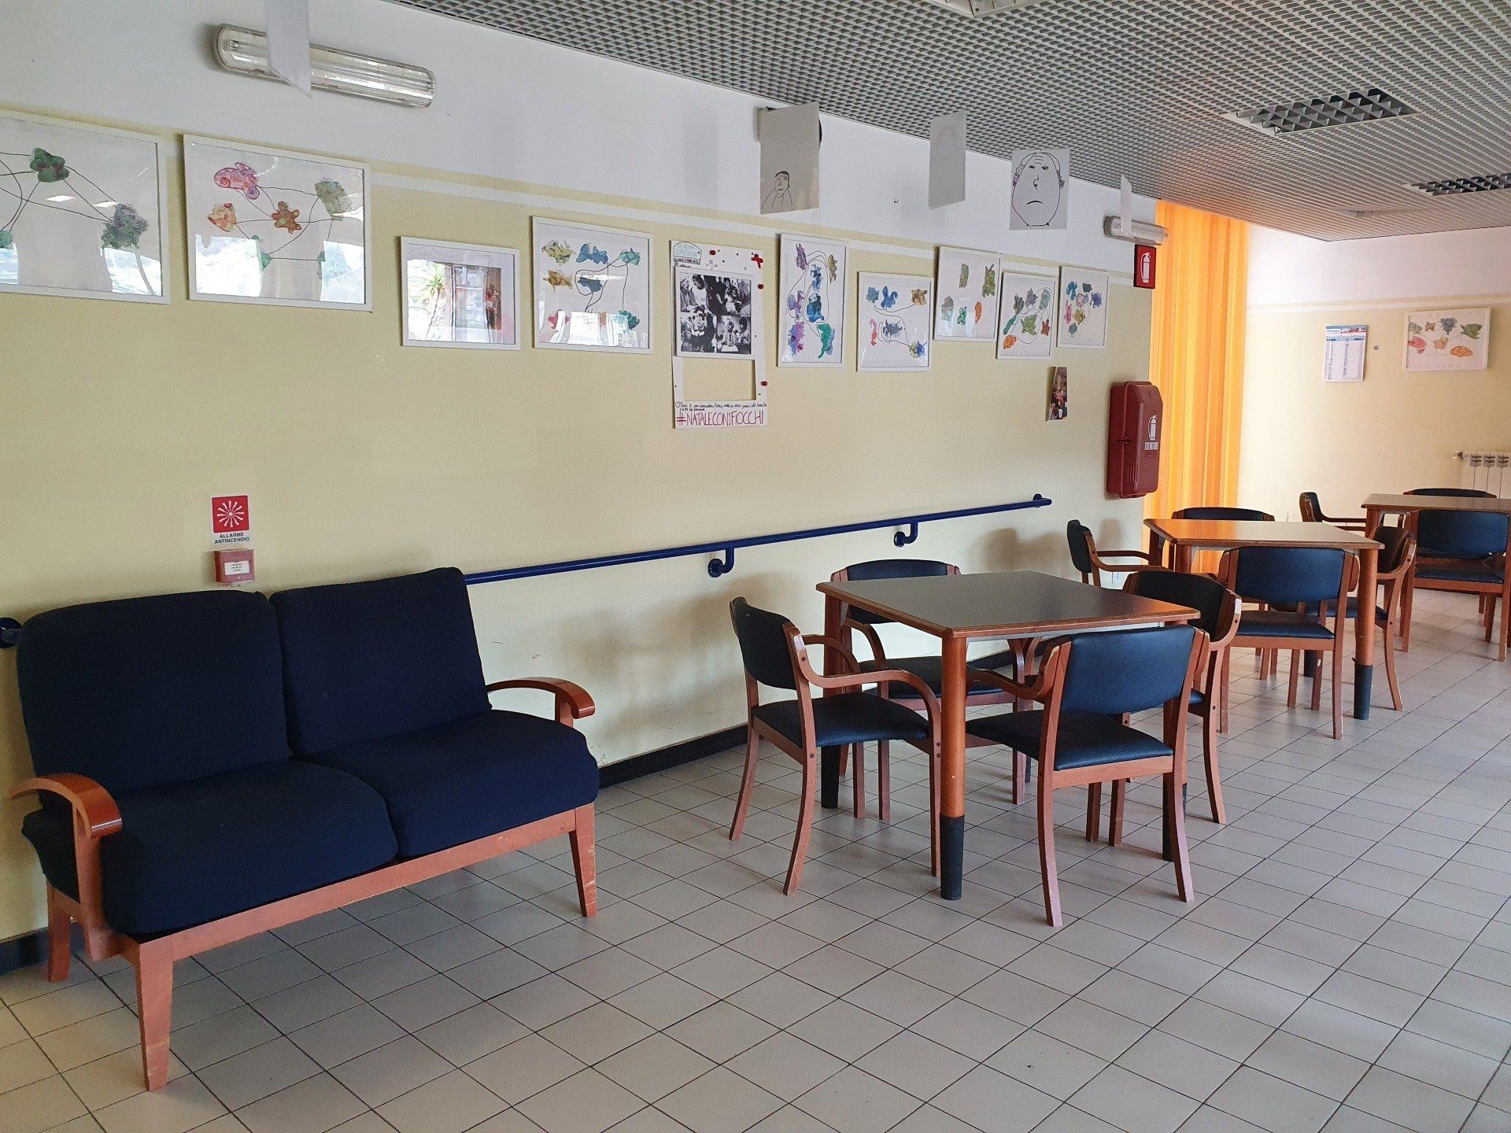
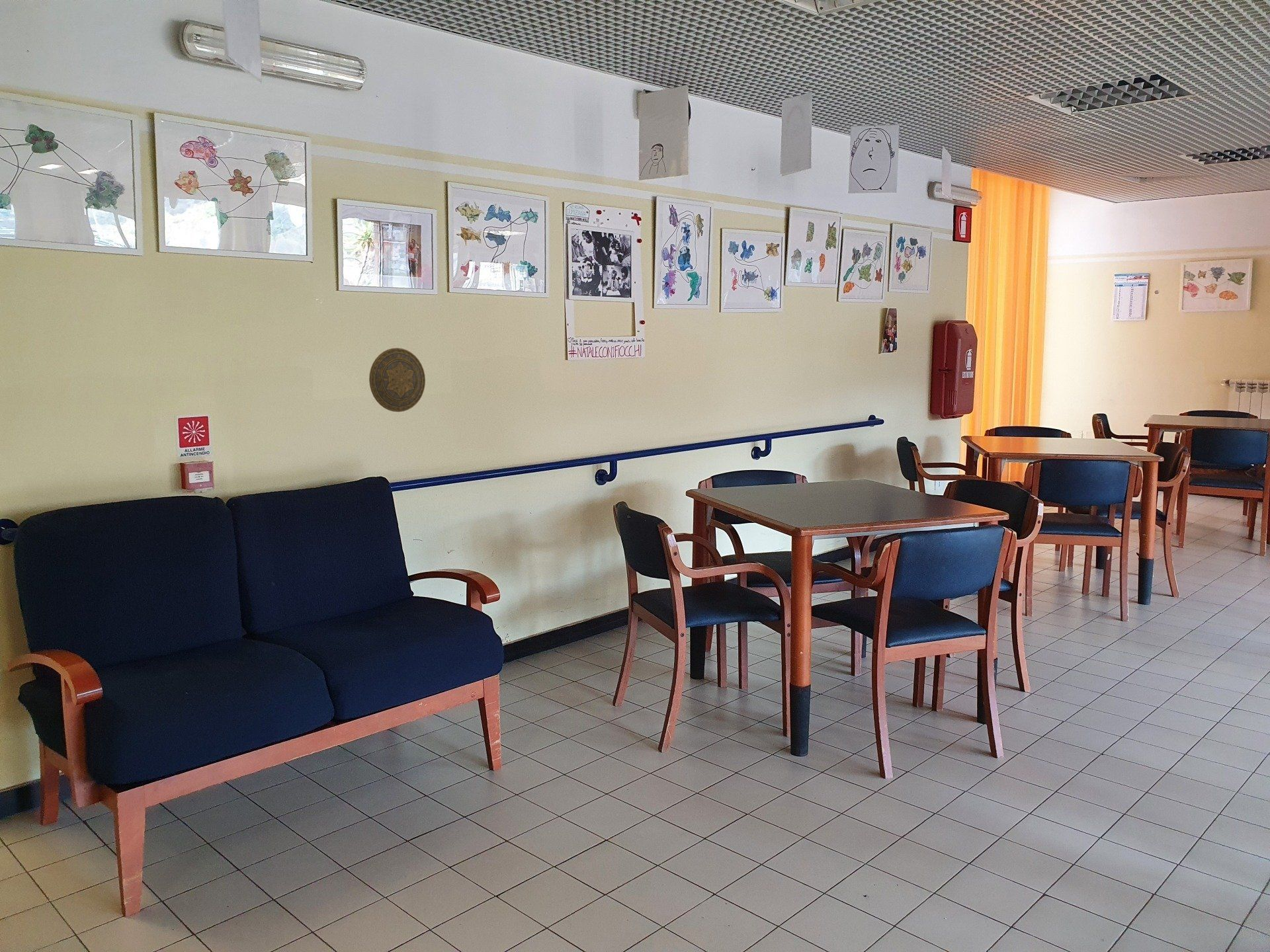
+ decorative plate [368,347,426,413]
